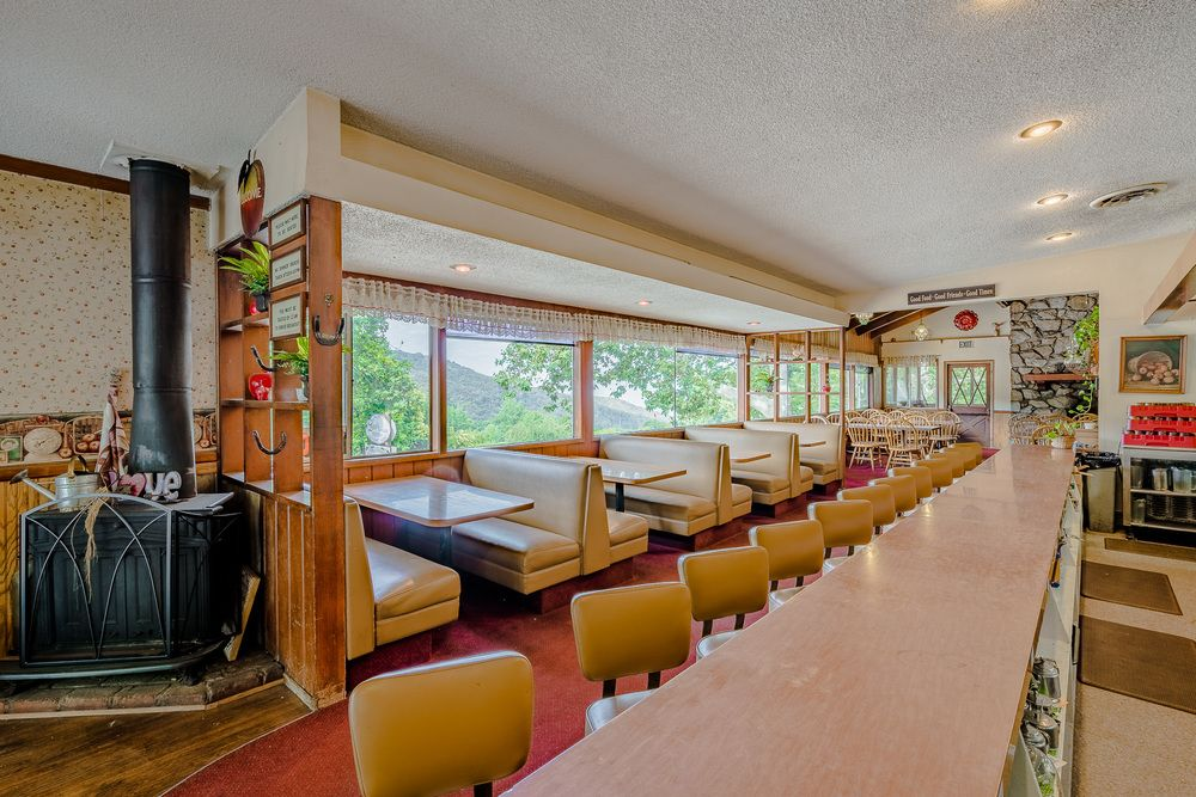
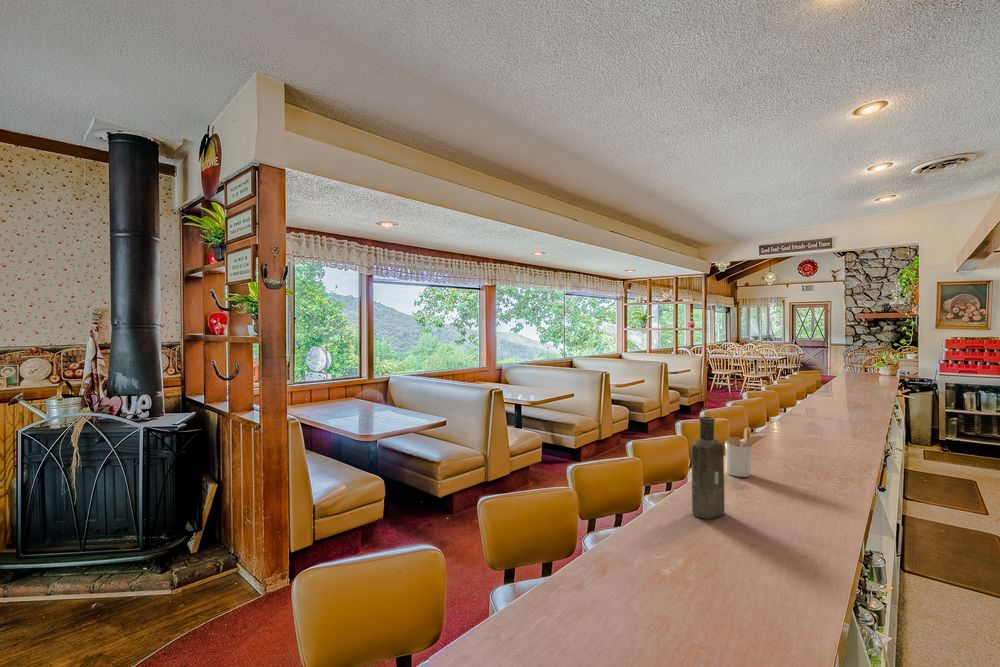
+ bottle [691,416,725,520]
+ utensil holder [724,426,767,478]
